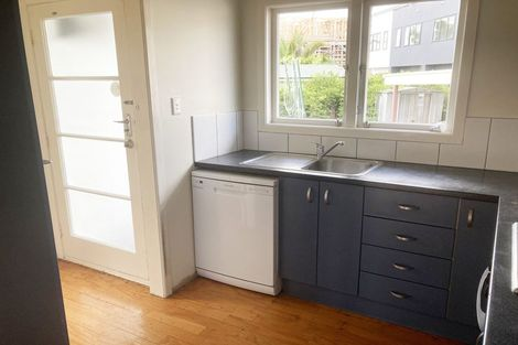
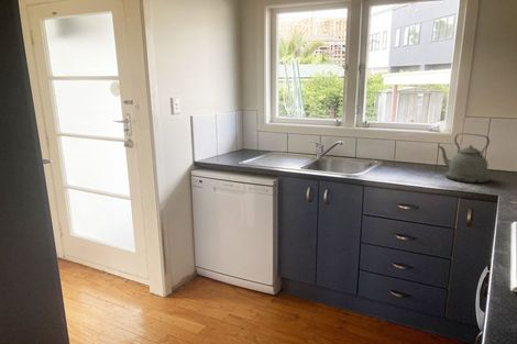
+ kettle [438,132,492,184]
